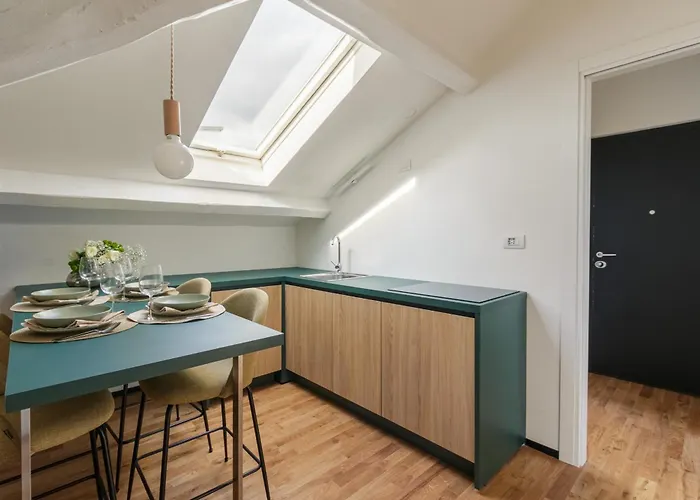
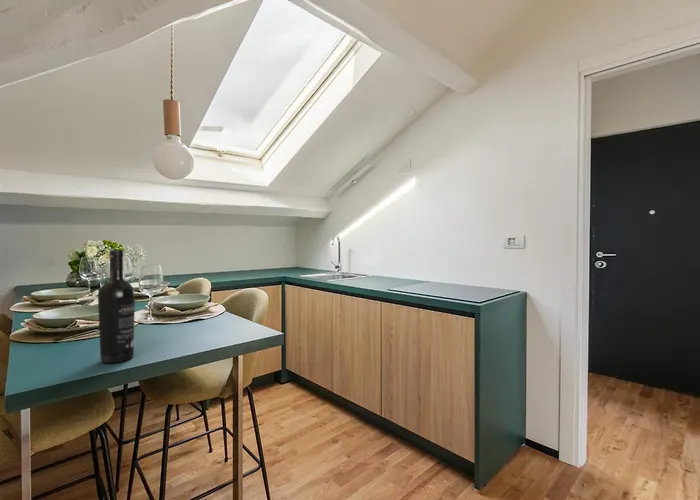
+ wine bottle [97,249,136,364]
